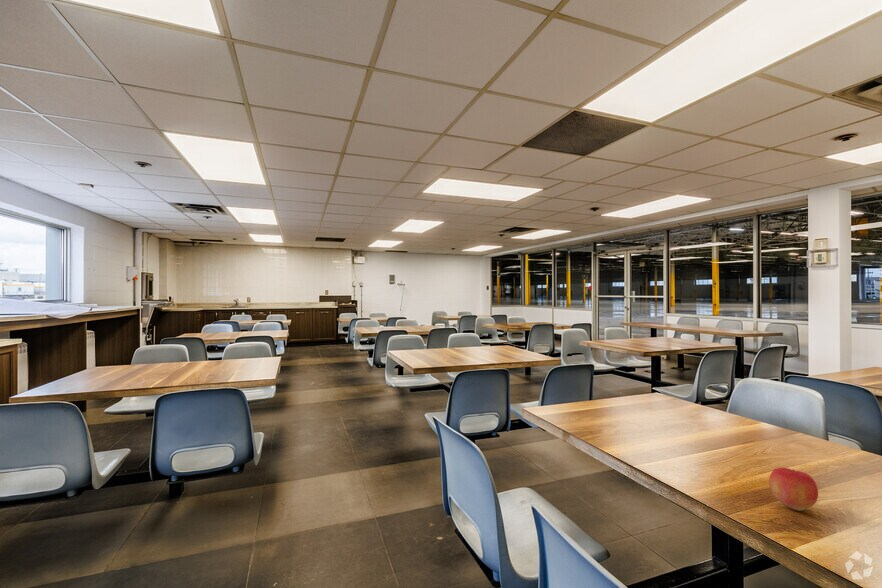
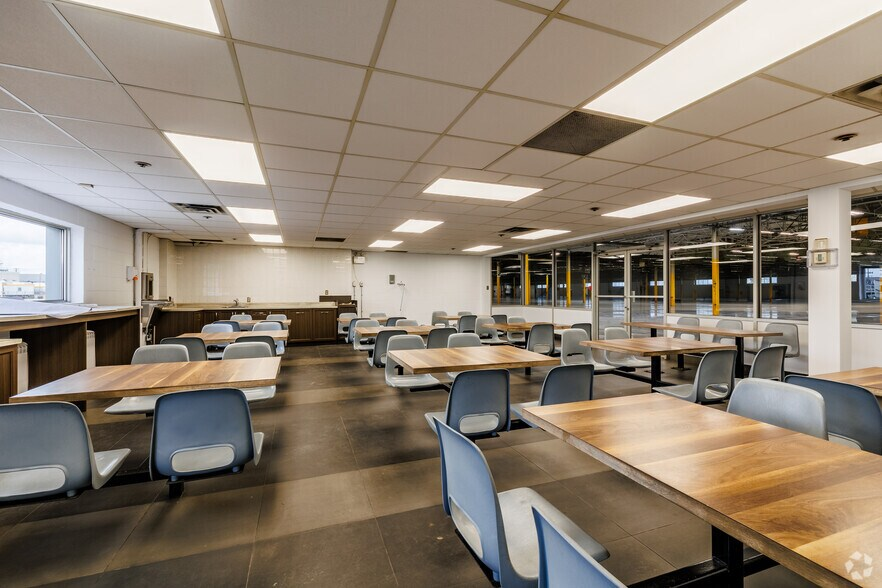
- apple [768,467,819,512]
